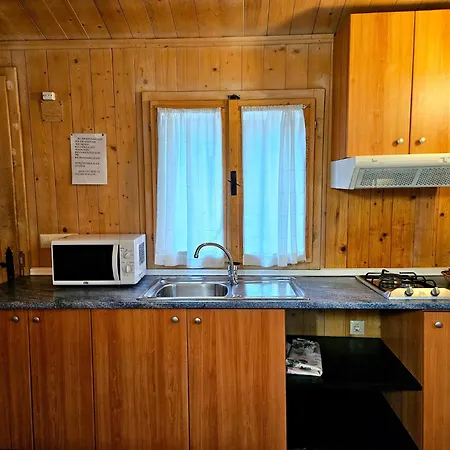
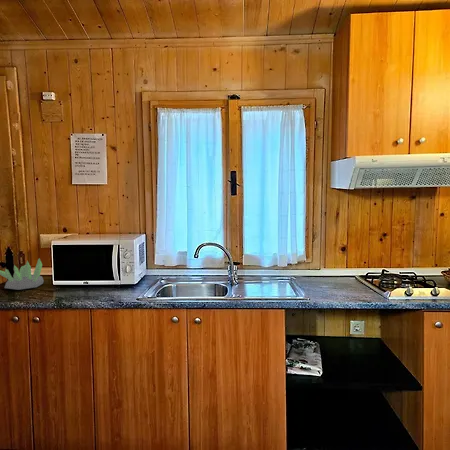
+ succulent plant [0,257,45,291]
